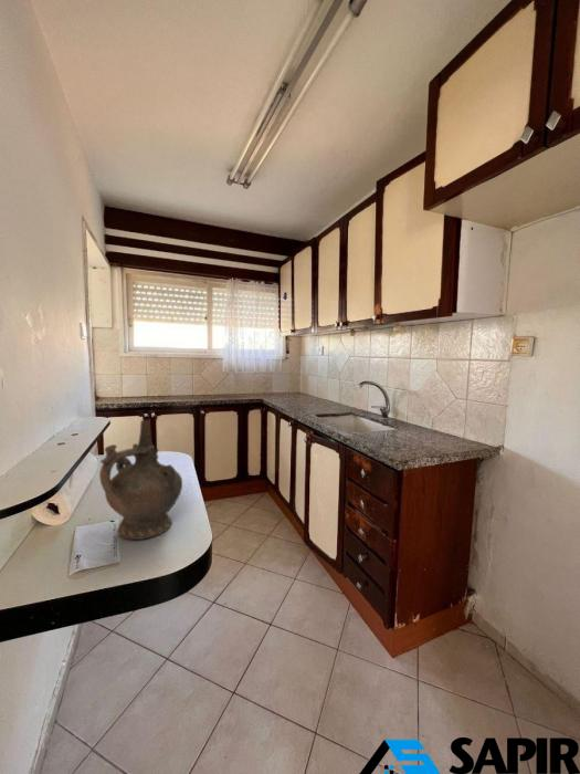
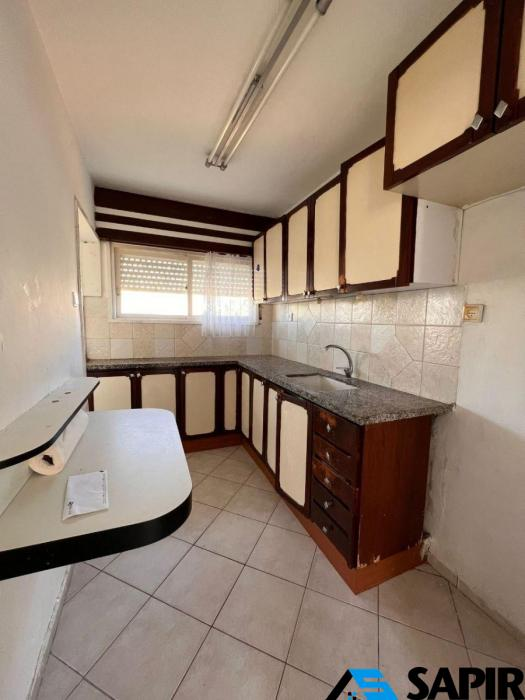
- ceremonial vessel [98,418,183,541]
